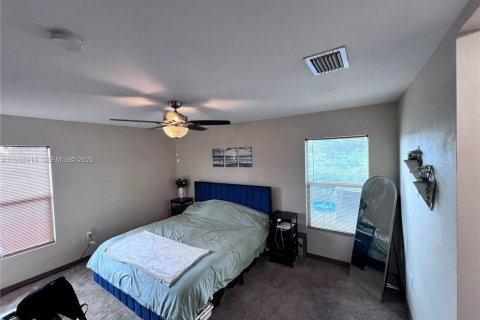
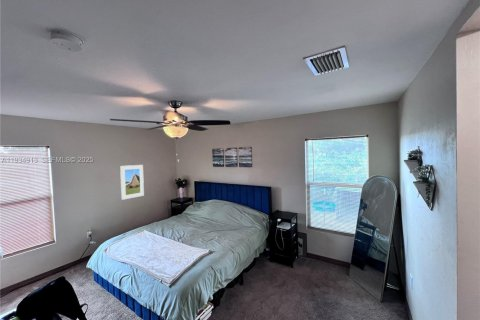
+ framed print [119,164,145,201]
